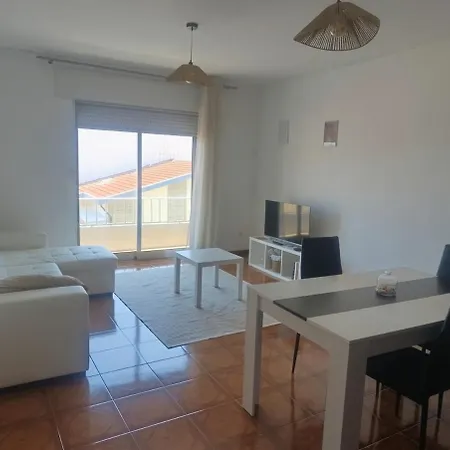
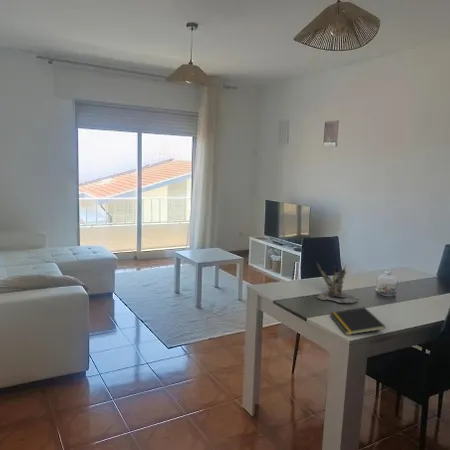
+ notepad [329,306,387,336]
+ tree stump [315,260,360,304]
